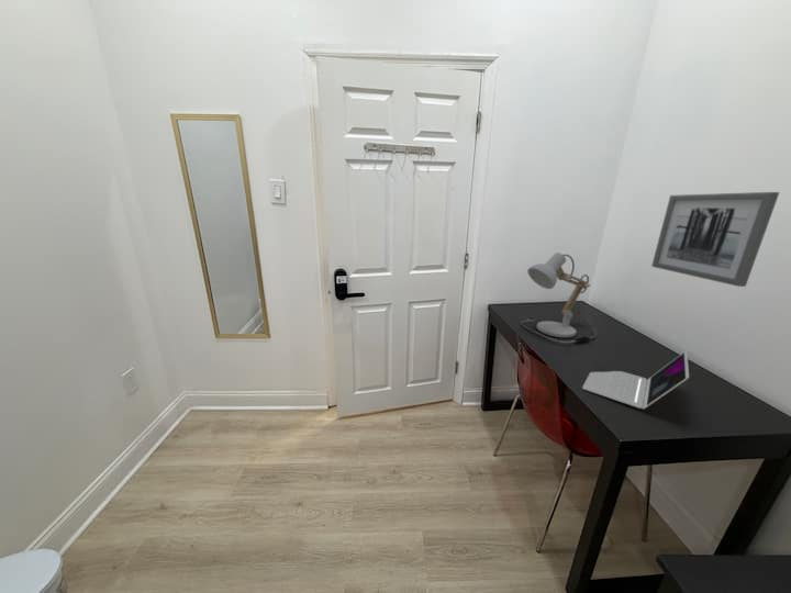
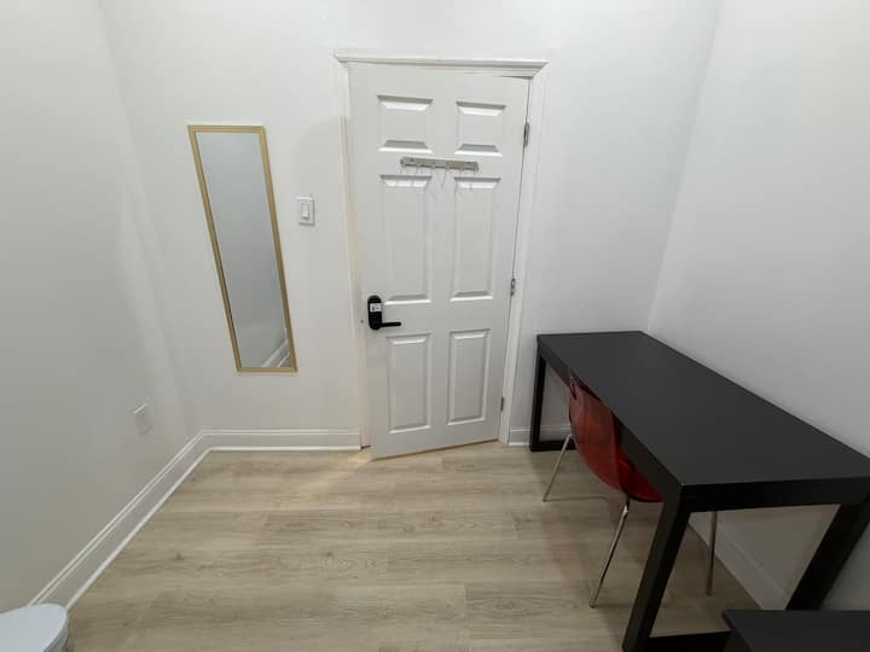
- laptop [581,350,690,411]
- wall art [650,191,780,288]
- desk lamp [520,251,598,344]
